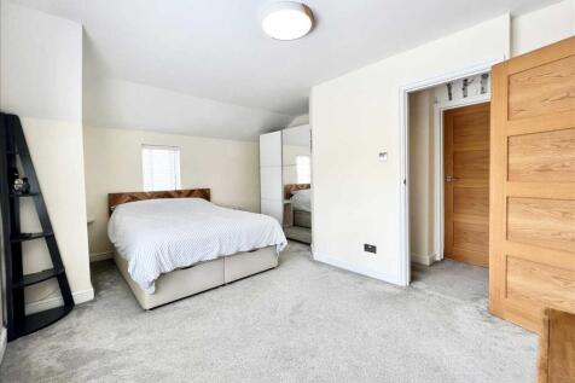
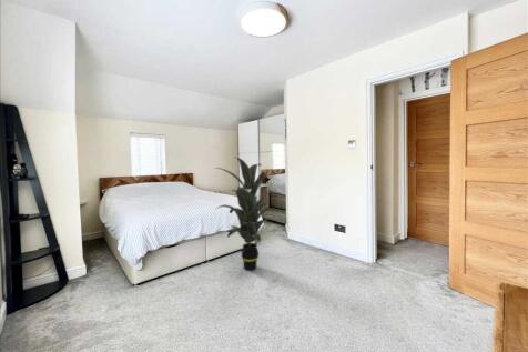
+ indoor plant [213,157,283,271]
